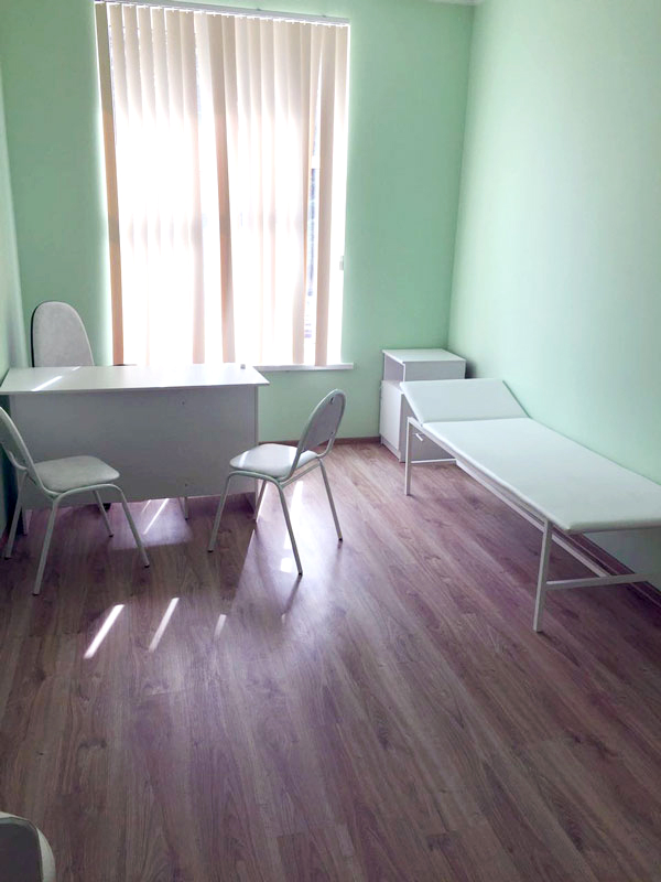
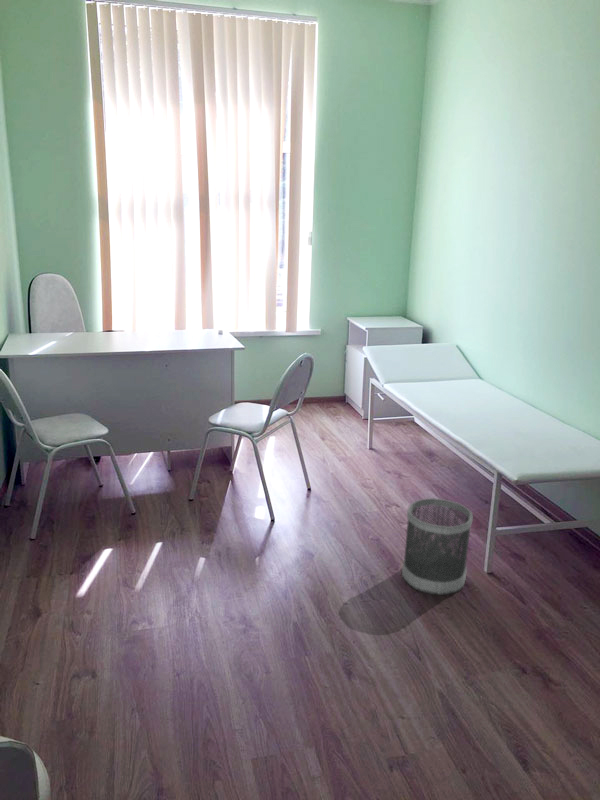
+ wastebasket [401,497,474,596]
